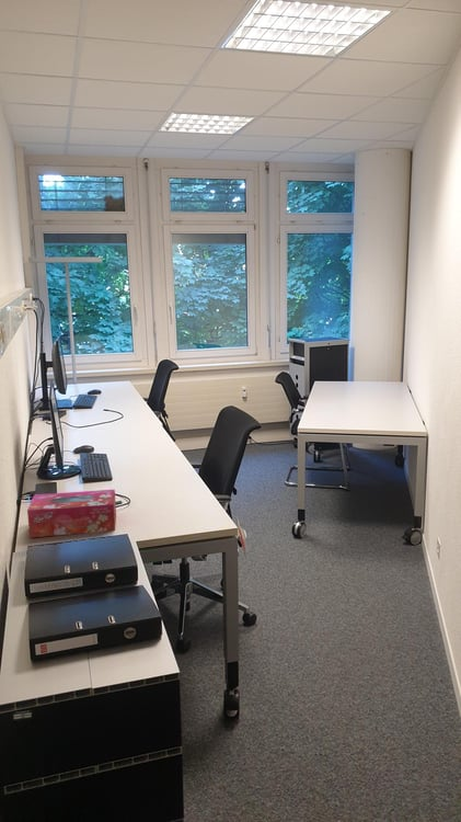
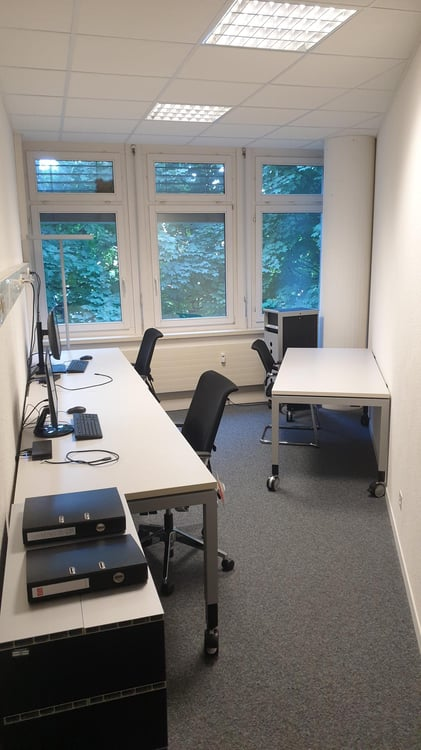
- tissue box [26,489,117,538]
